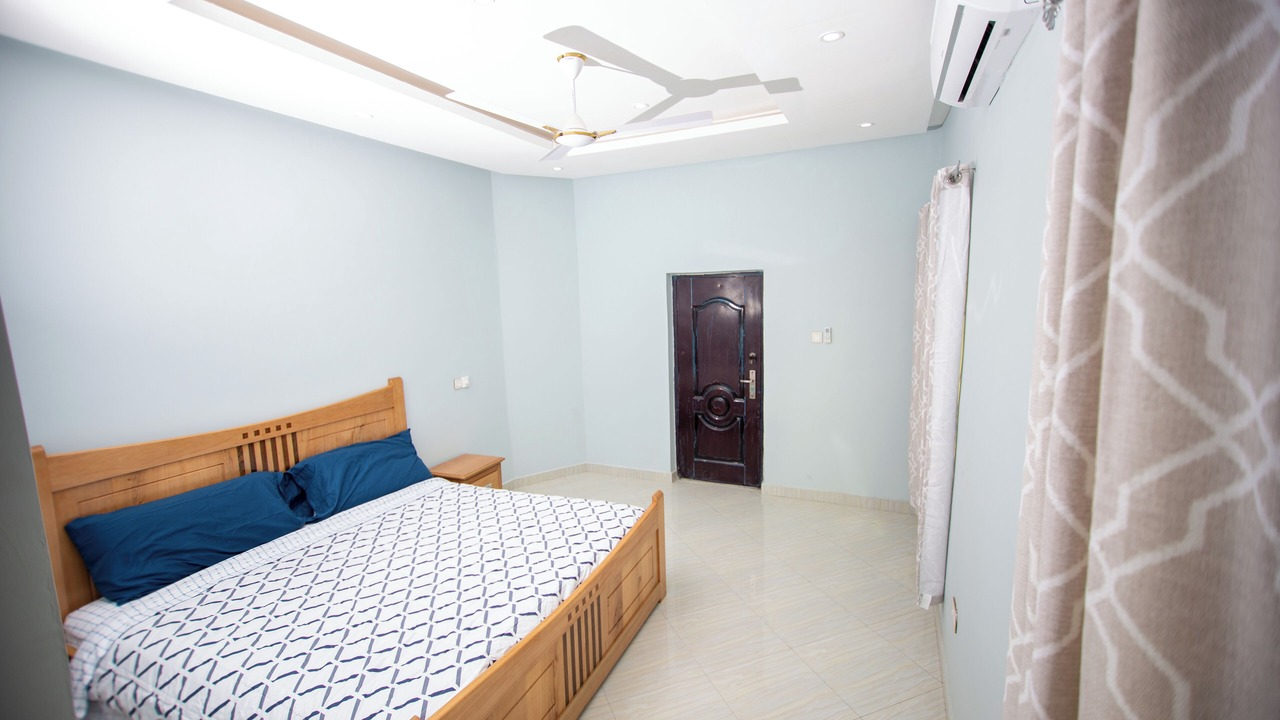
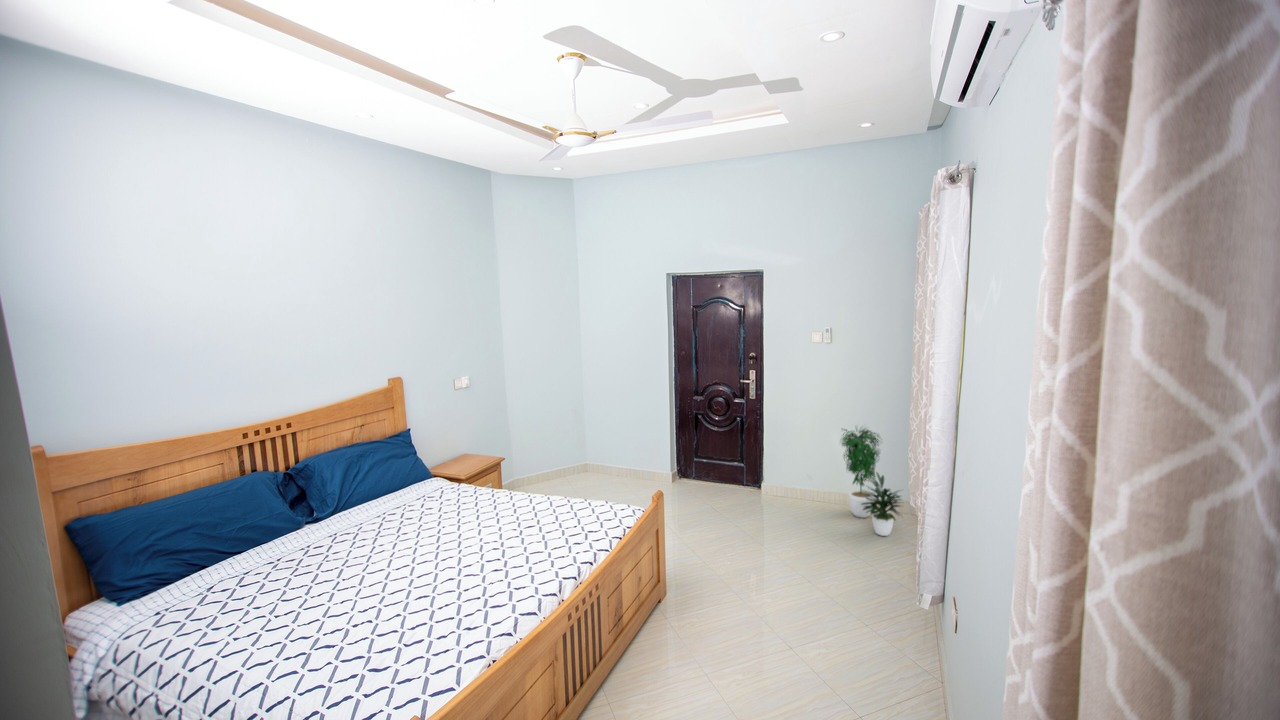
+ potted plant [838,422,905,537]
